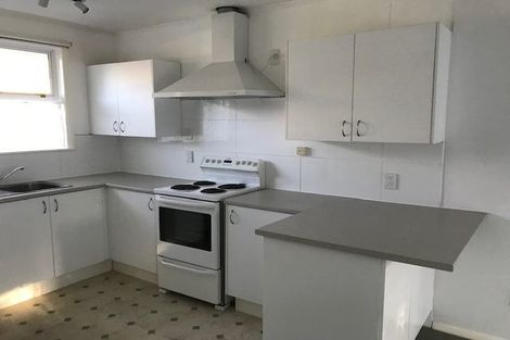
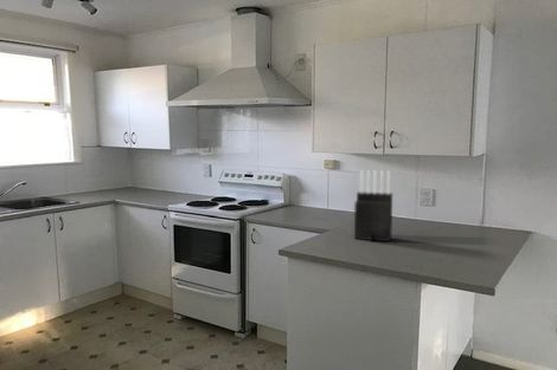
+ knife block [353,169,393,242]
